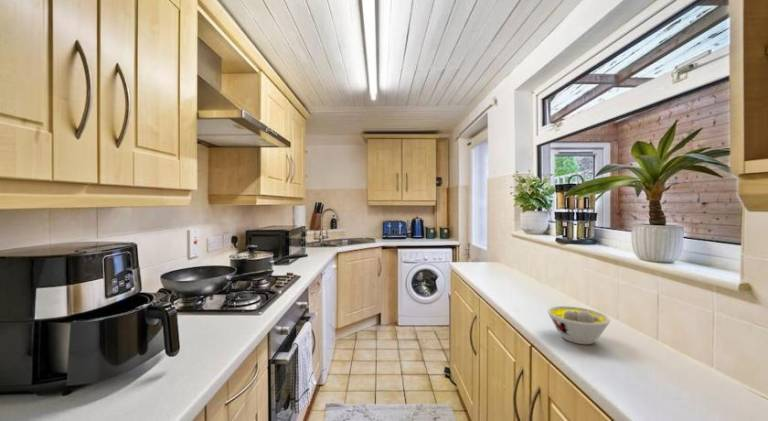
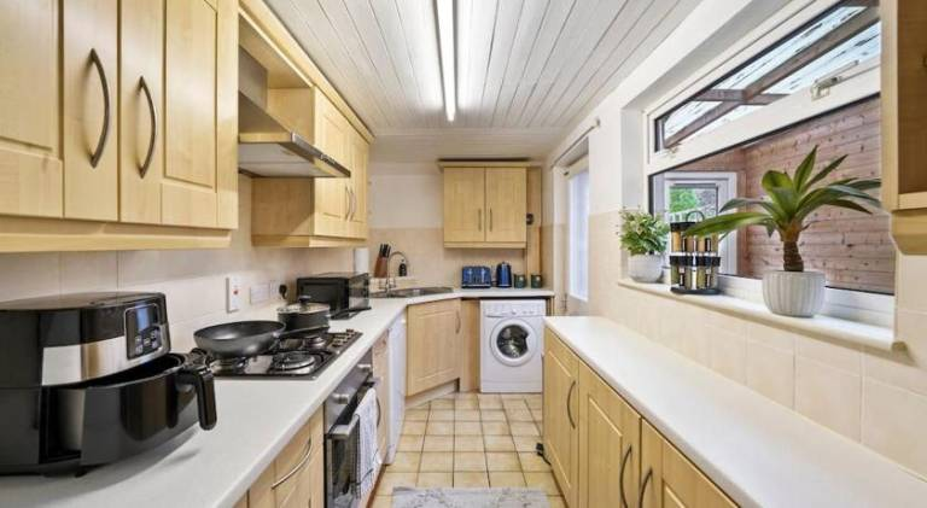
- bowl [547,305,611,345]
